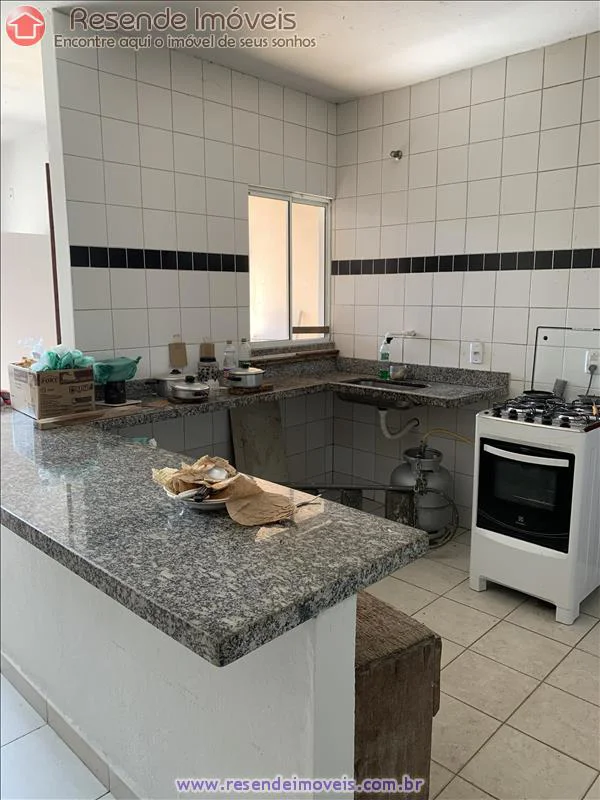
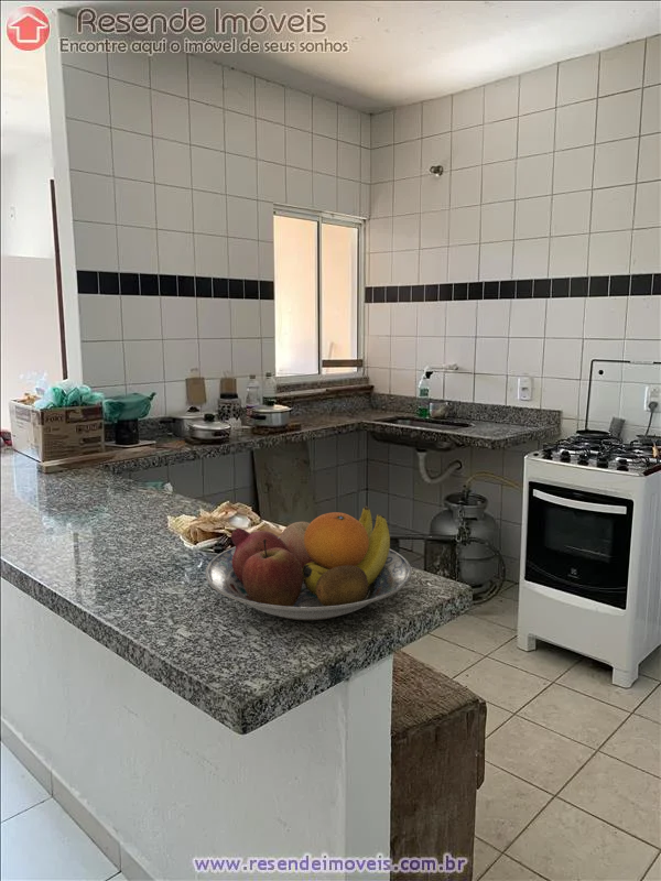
+ fruit bowl [205,505,412,621]
